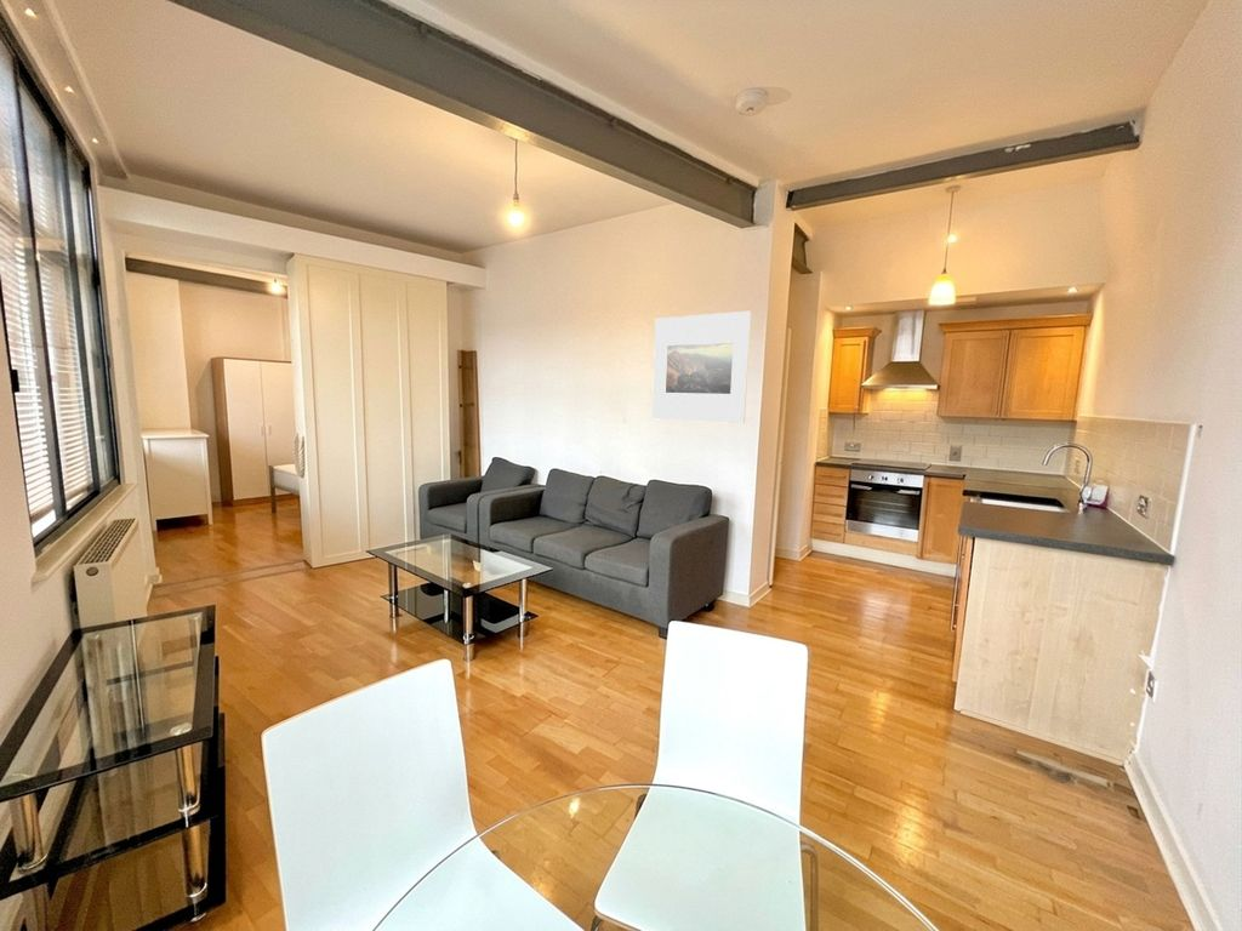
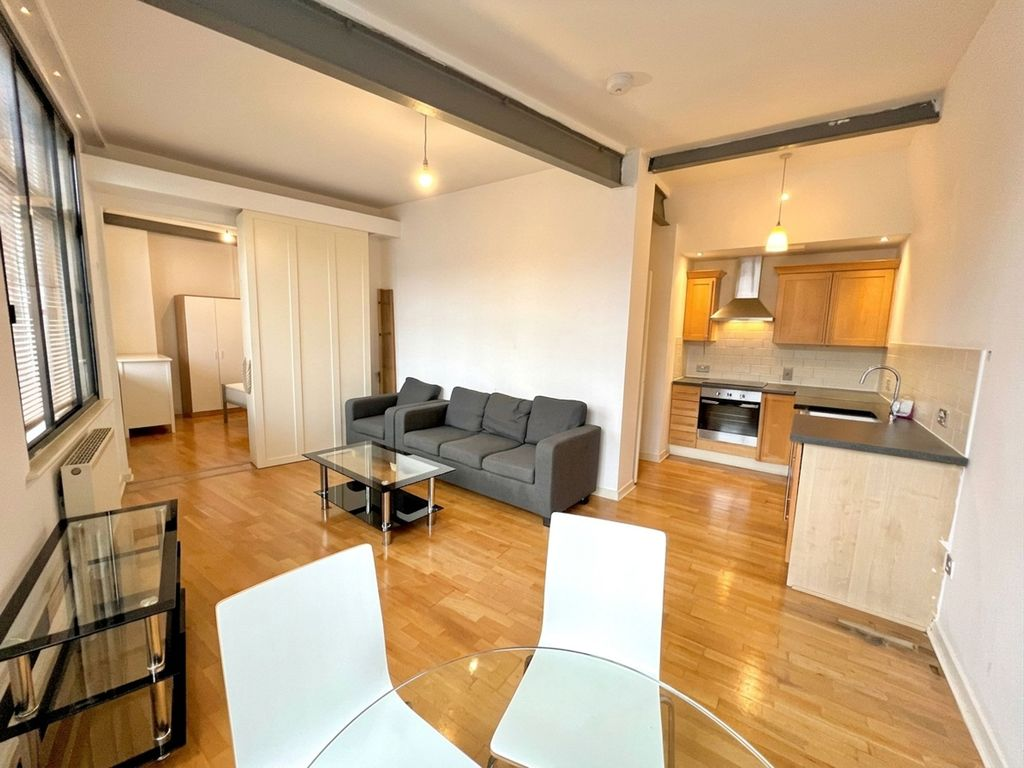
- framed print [651,310,752,424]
